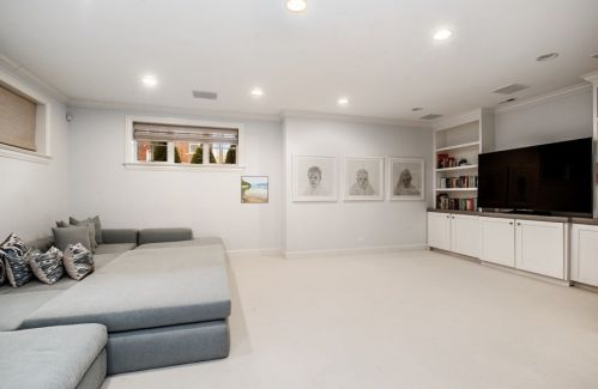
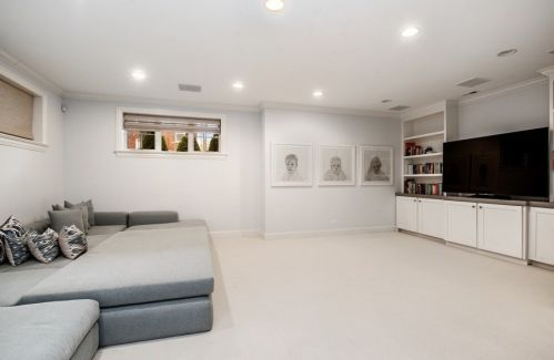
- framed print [240,175,270,205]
